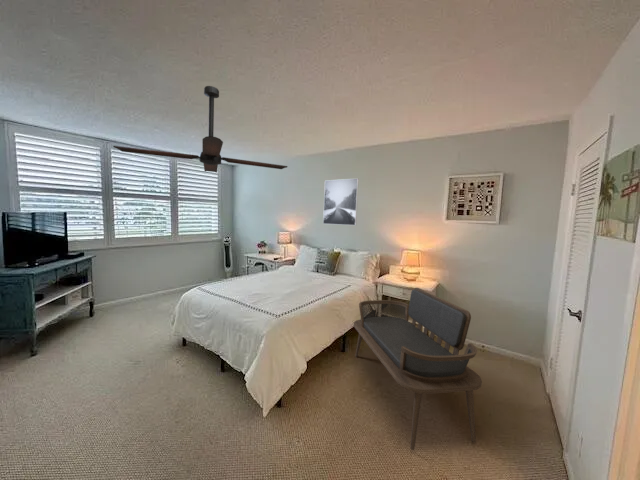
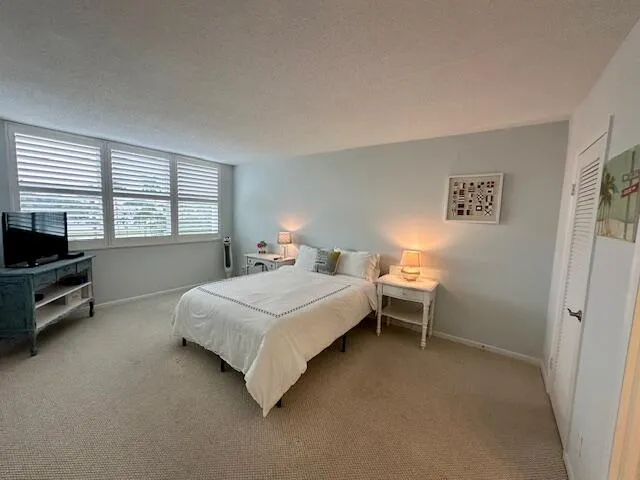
- bench [353,287,483,451]
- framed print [322,177,360,226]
- ceiling fan [112,85,288,174]
